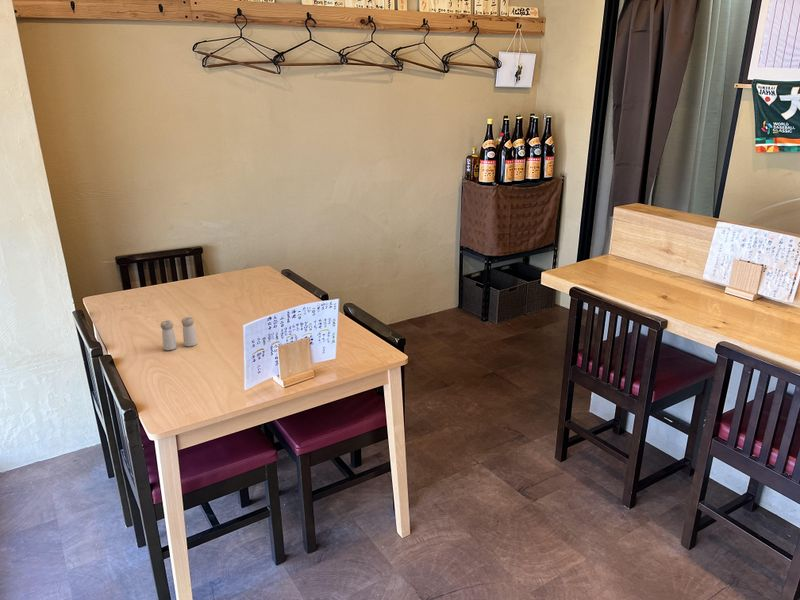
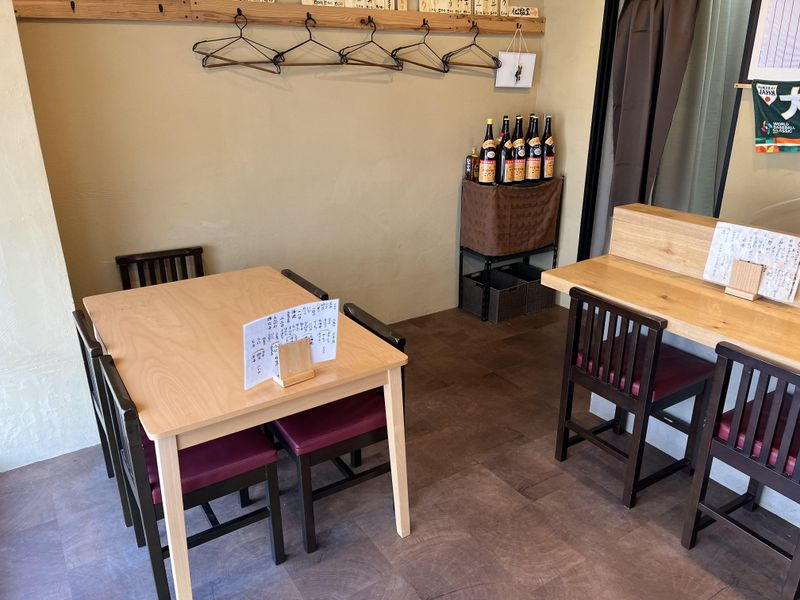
- salt and pepper shaker [160,316,198,351]
